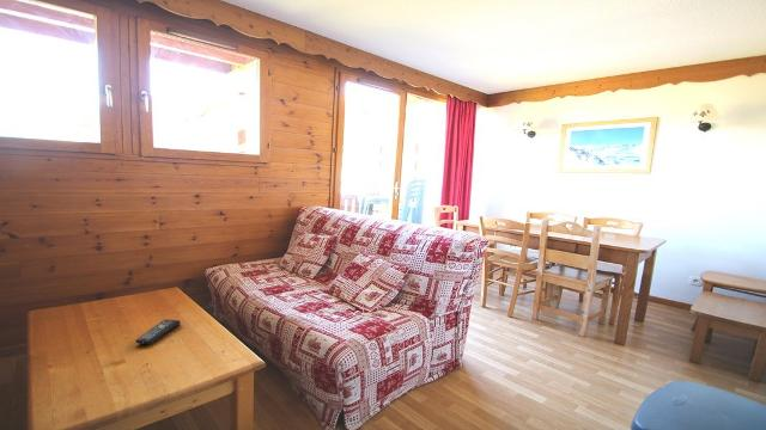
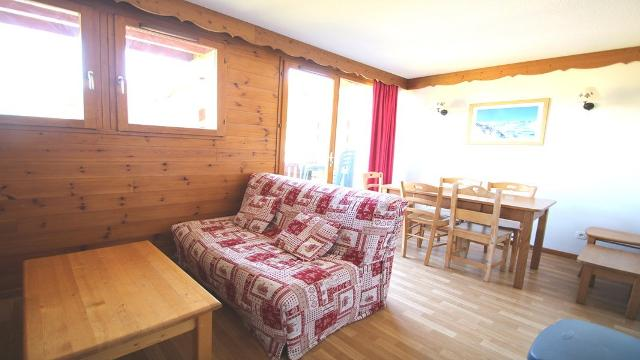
- remote control [134,318,182,345]
